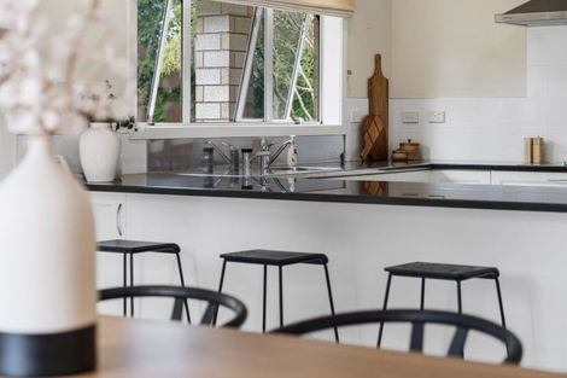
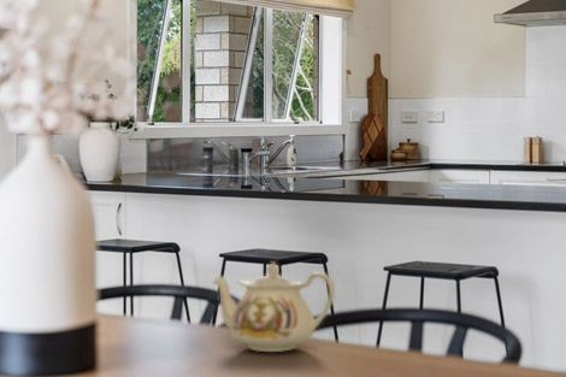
+ teapot [212,260,336,353]
